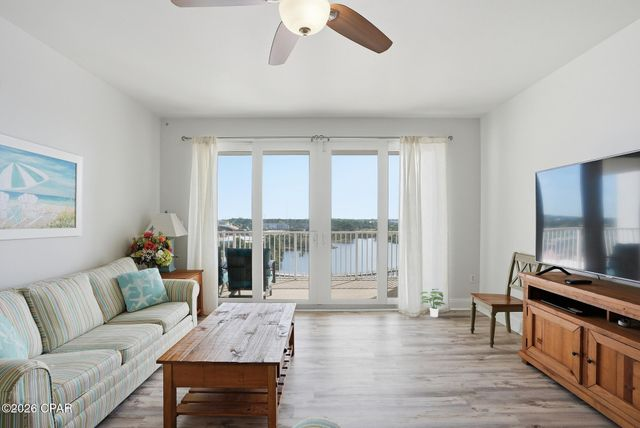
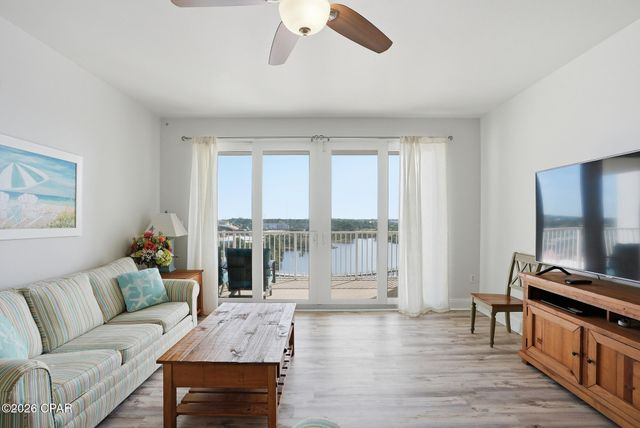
- potted plant [419,288,446,318]
